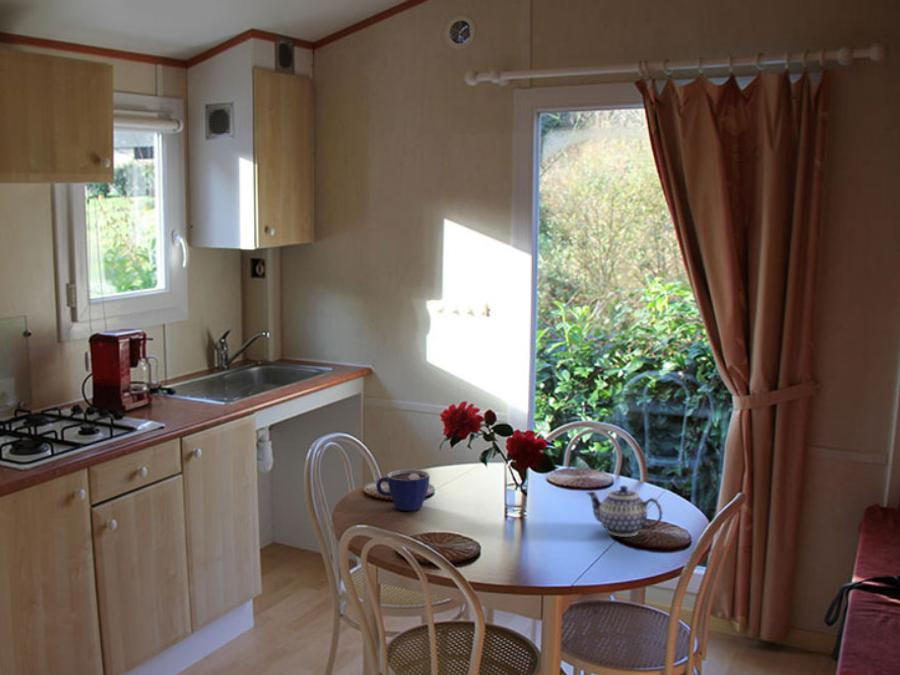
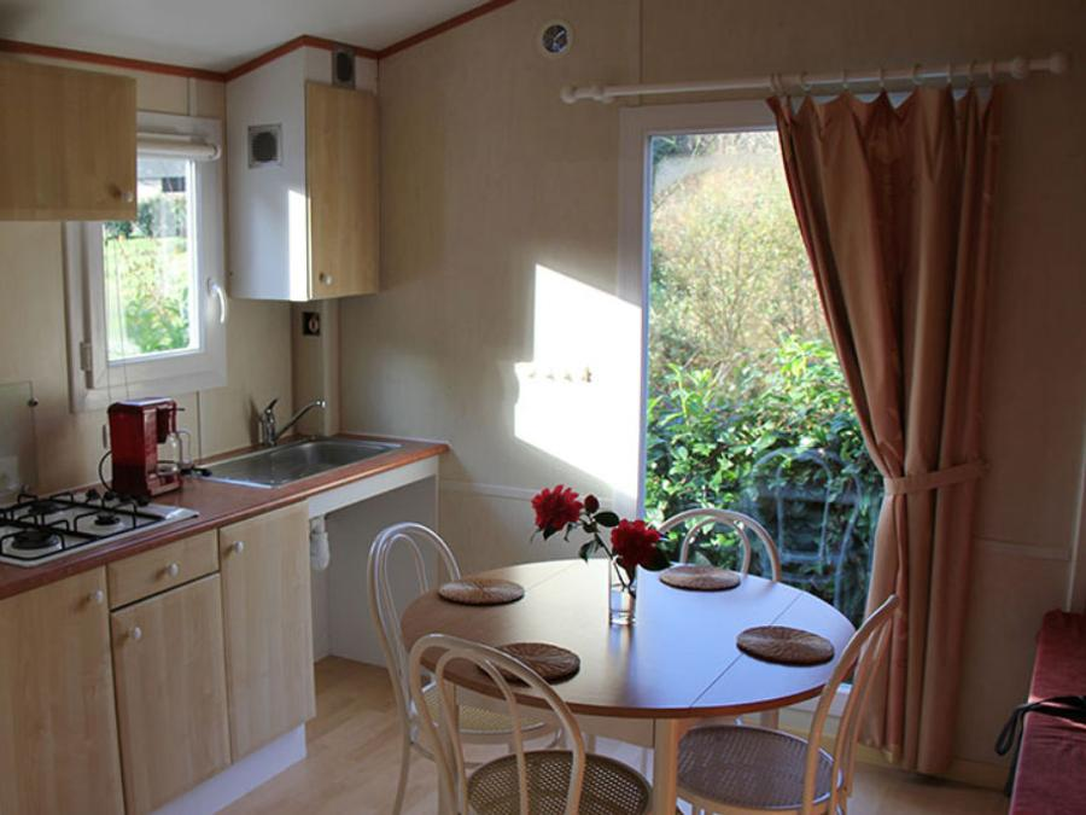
- teapot [585,484,663,538]
- cup [375,468,431,512]
